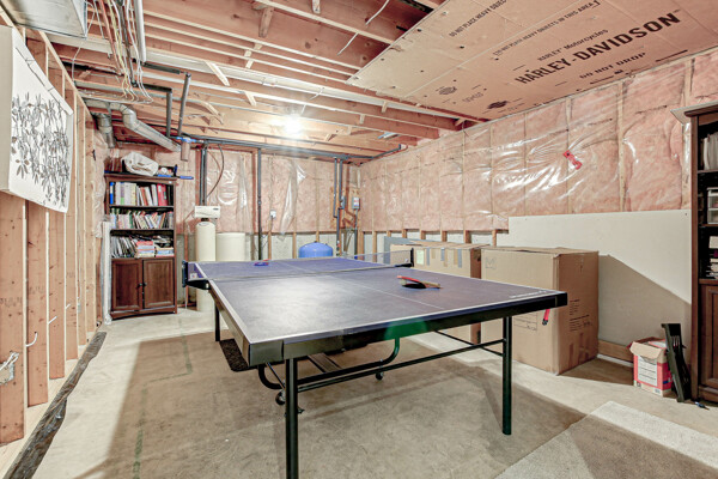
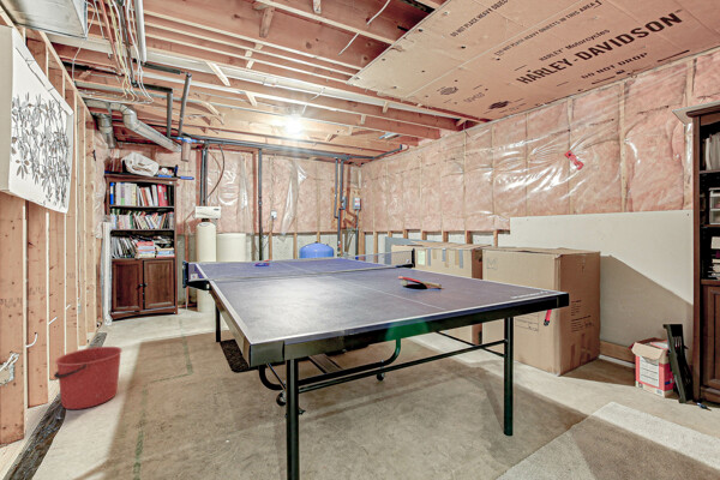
+ bucket [53,346,124,410]
